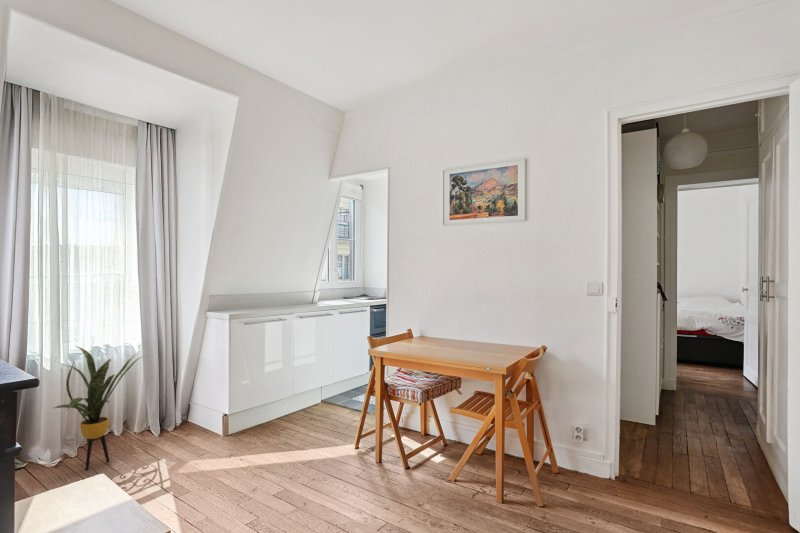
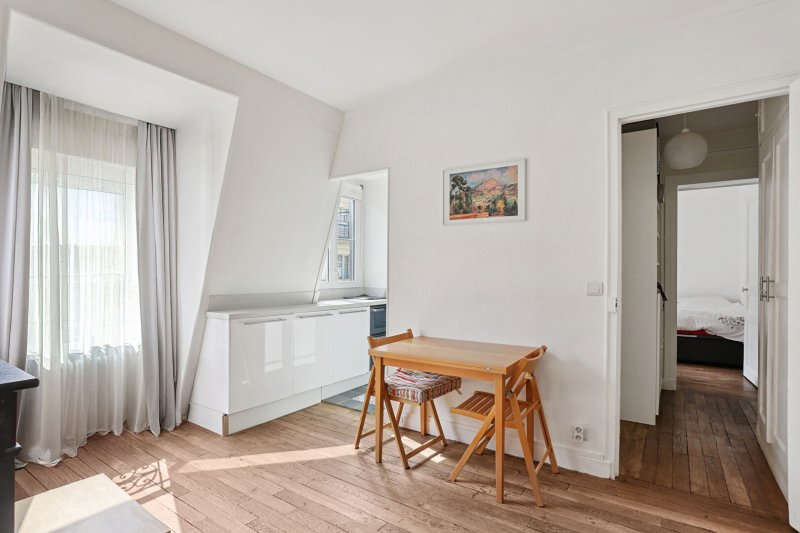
- house plant [53,345,145,471]
